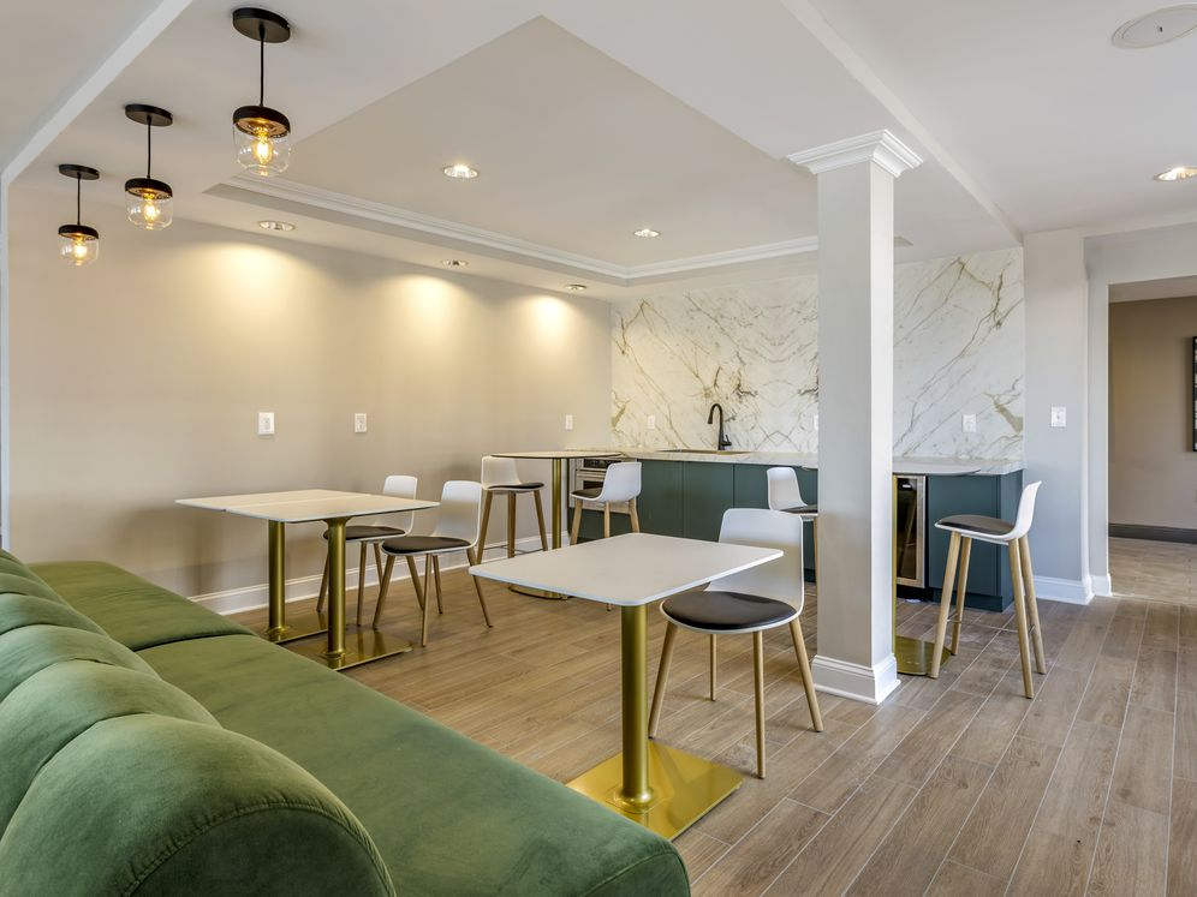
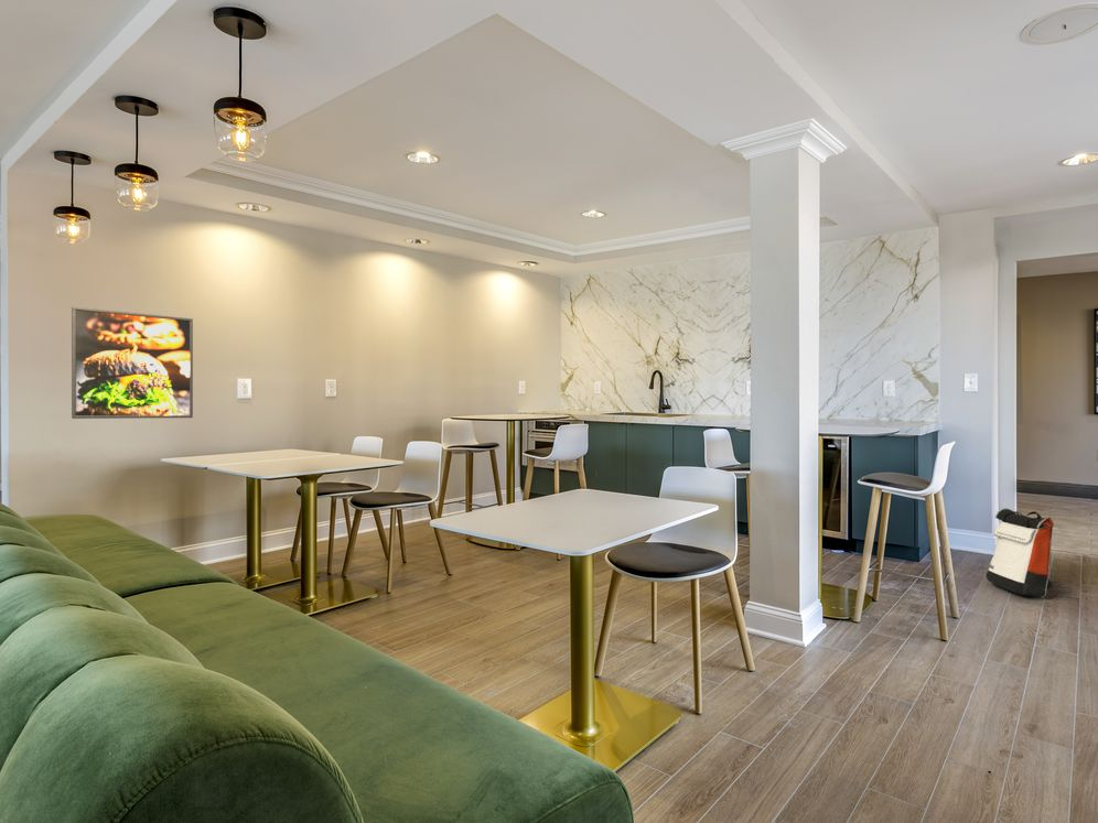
+ backpack [984,507,1055,598]
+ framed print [71,306,194,420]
